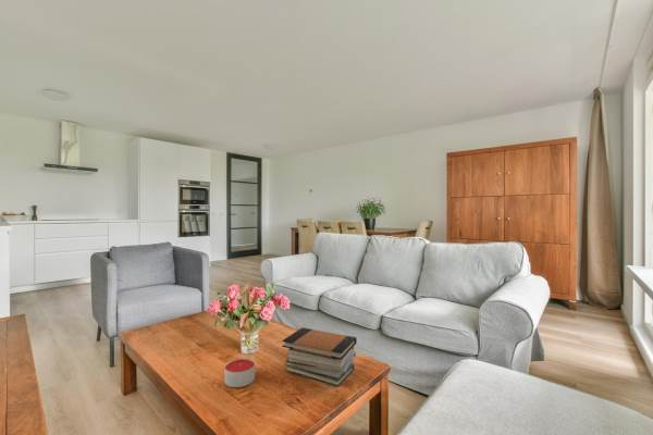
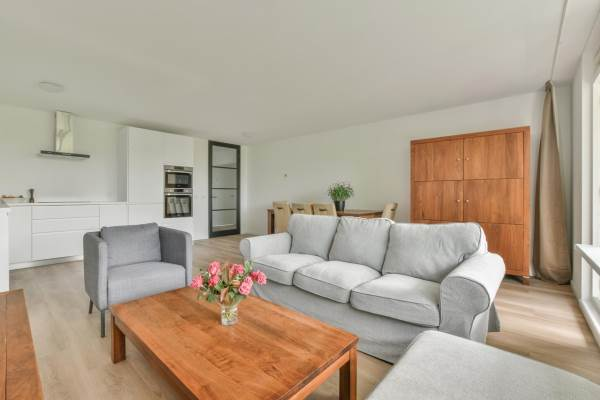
- book stack [281,326,358,387]
- candle [223,357,256,388]
